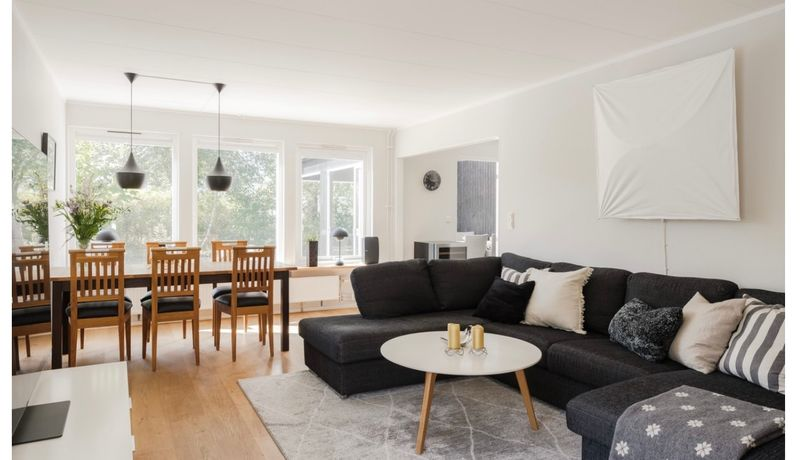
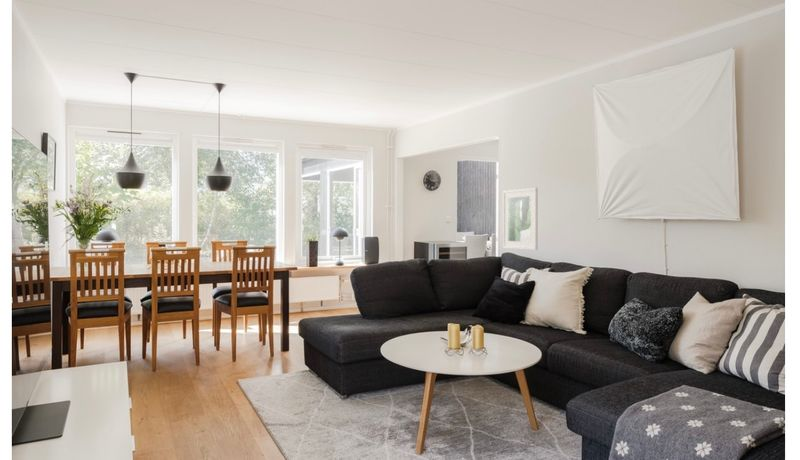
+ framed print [502,187,539,251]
